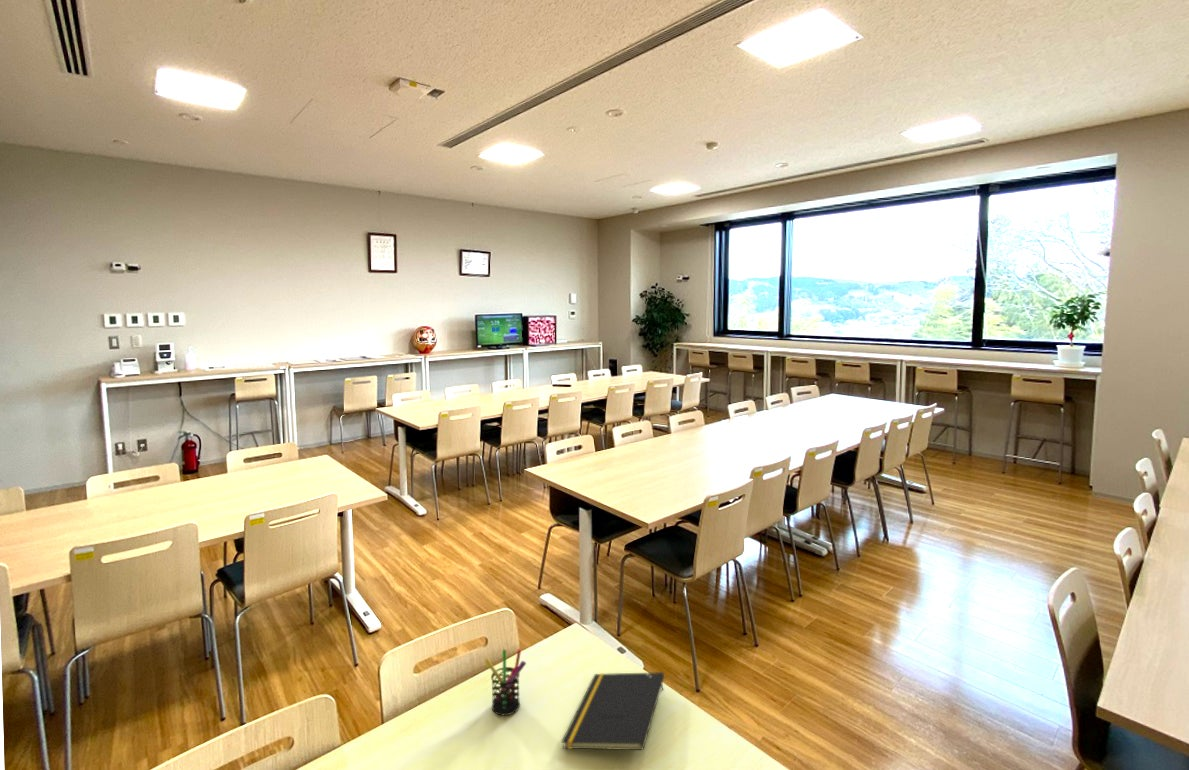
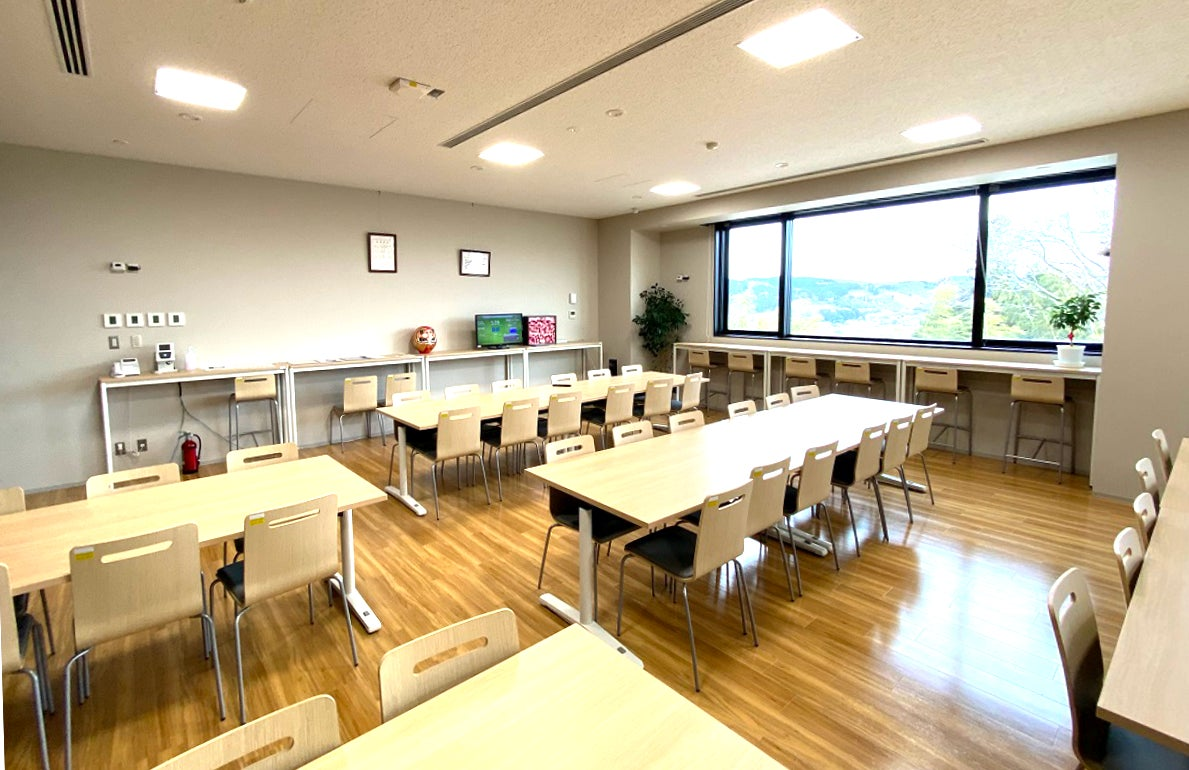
- notepad [561,671,665,751]
- pen holder [484,648,527,716]
